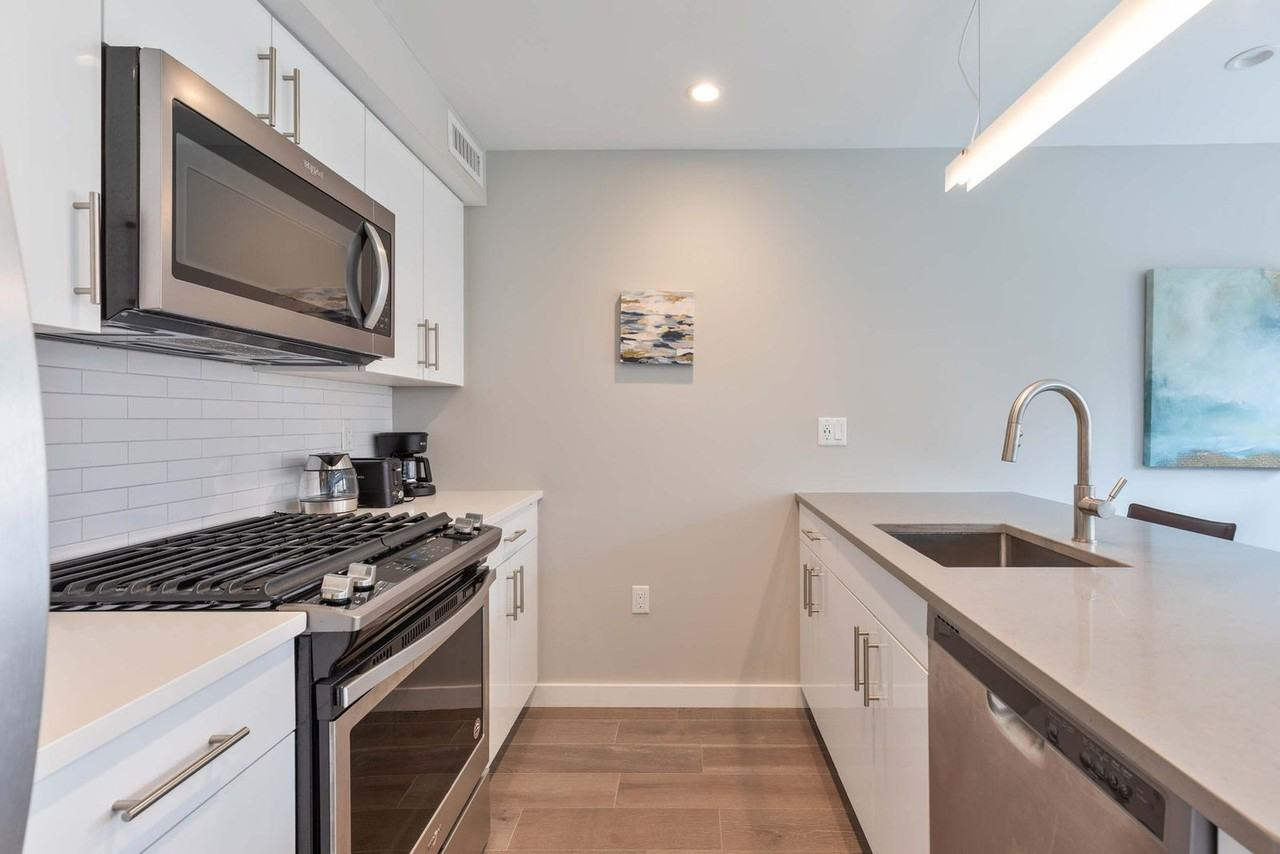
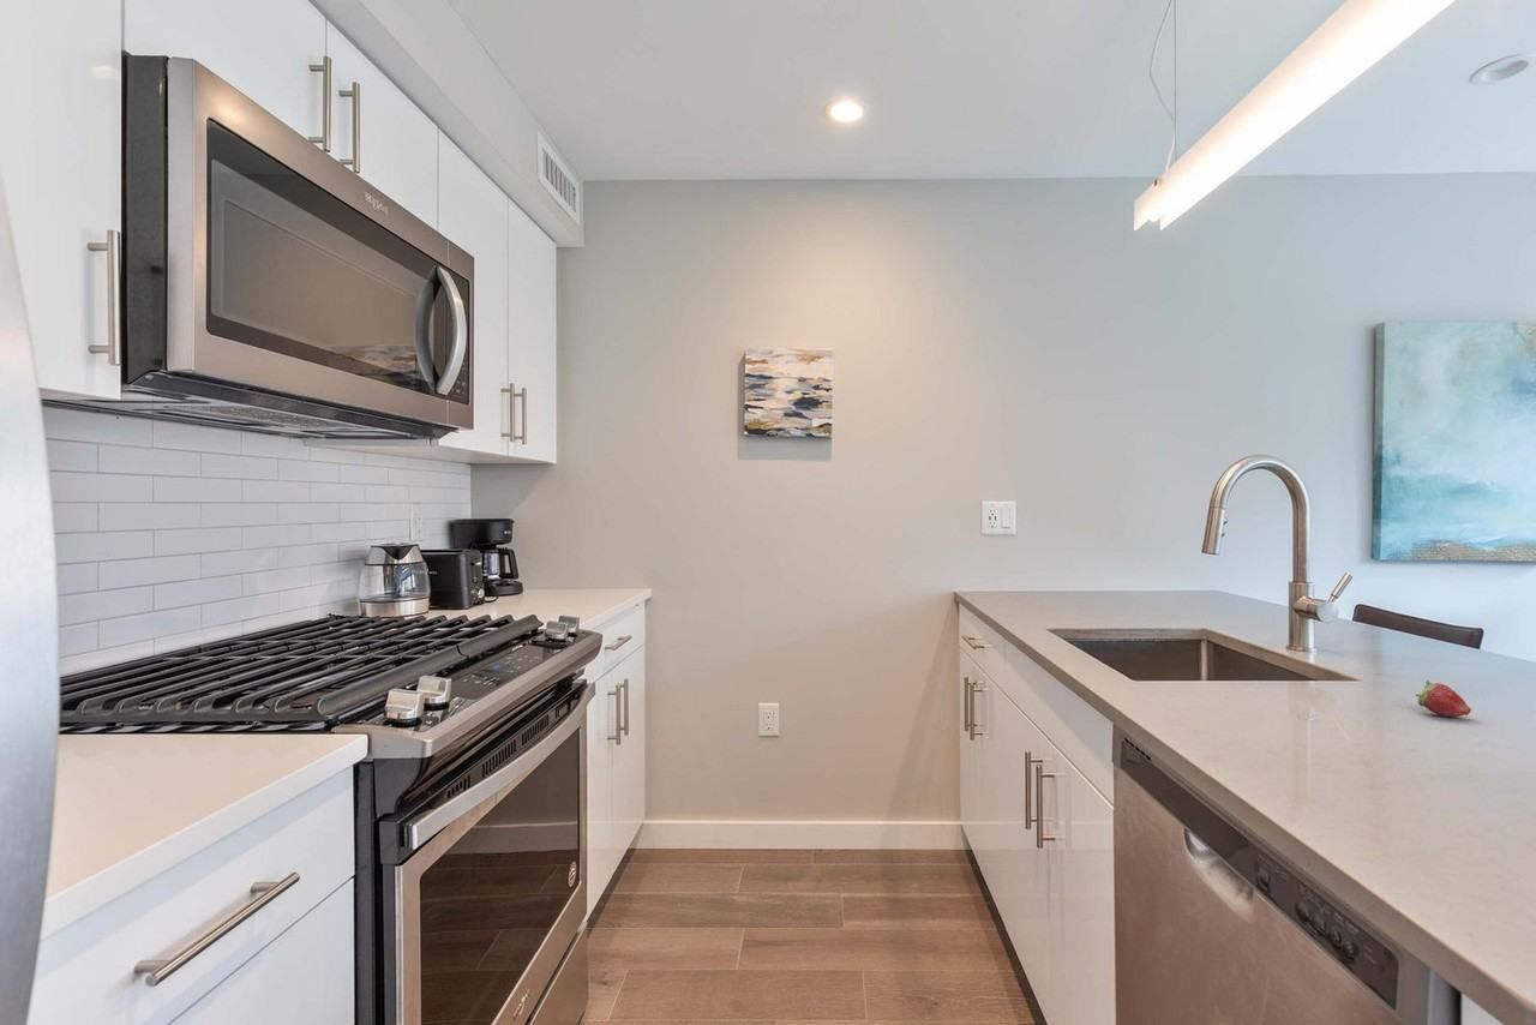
+ fruit [1415,679,1472,718]
